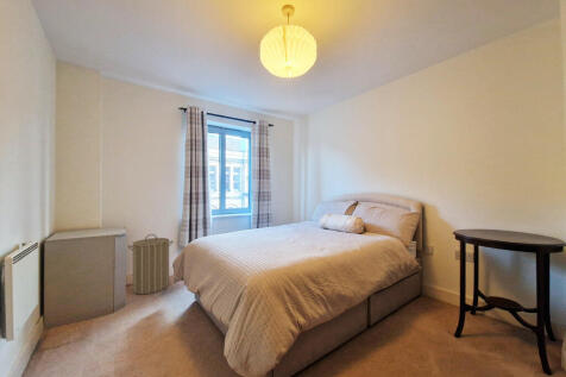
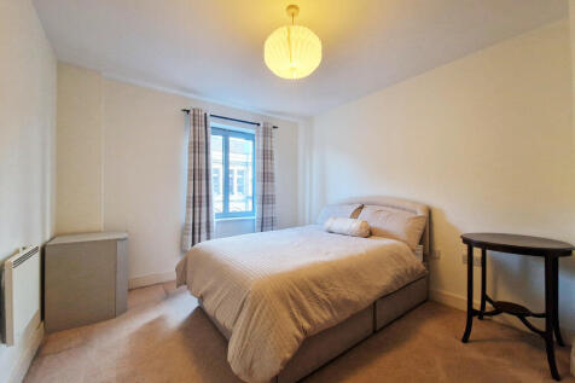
- laundry hamper [127,233,175,295]
